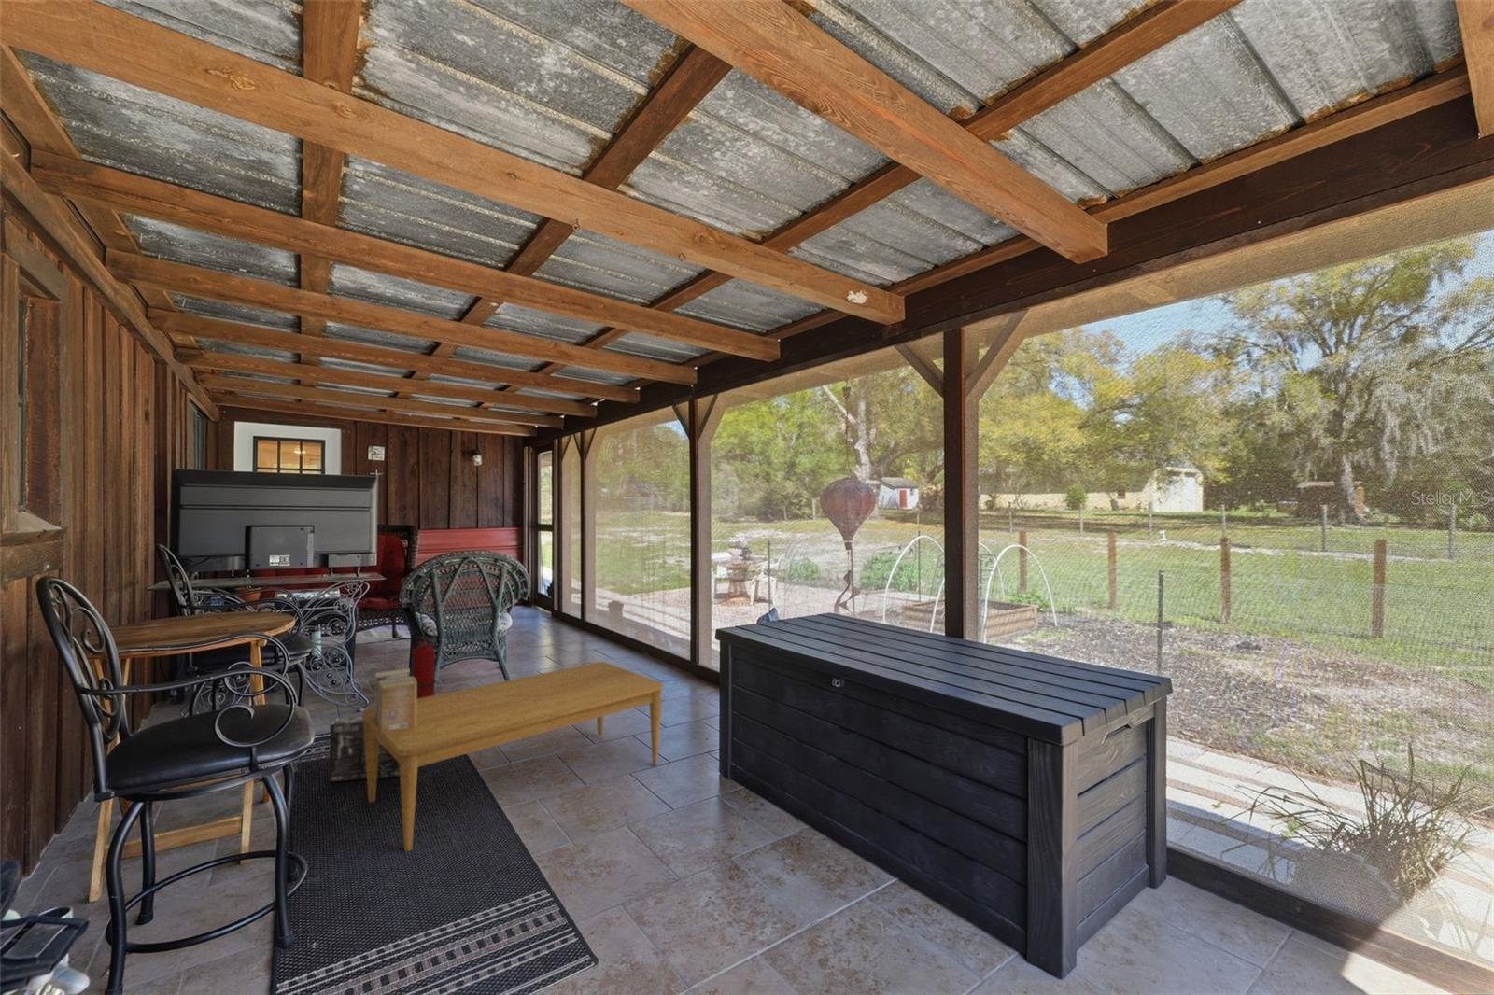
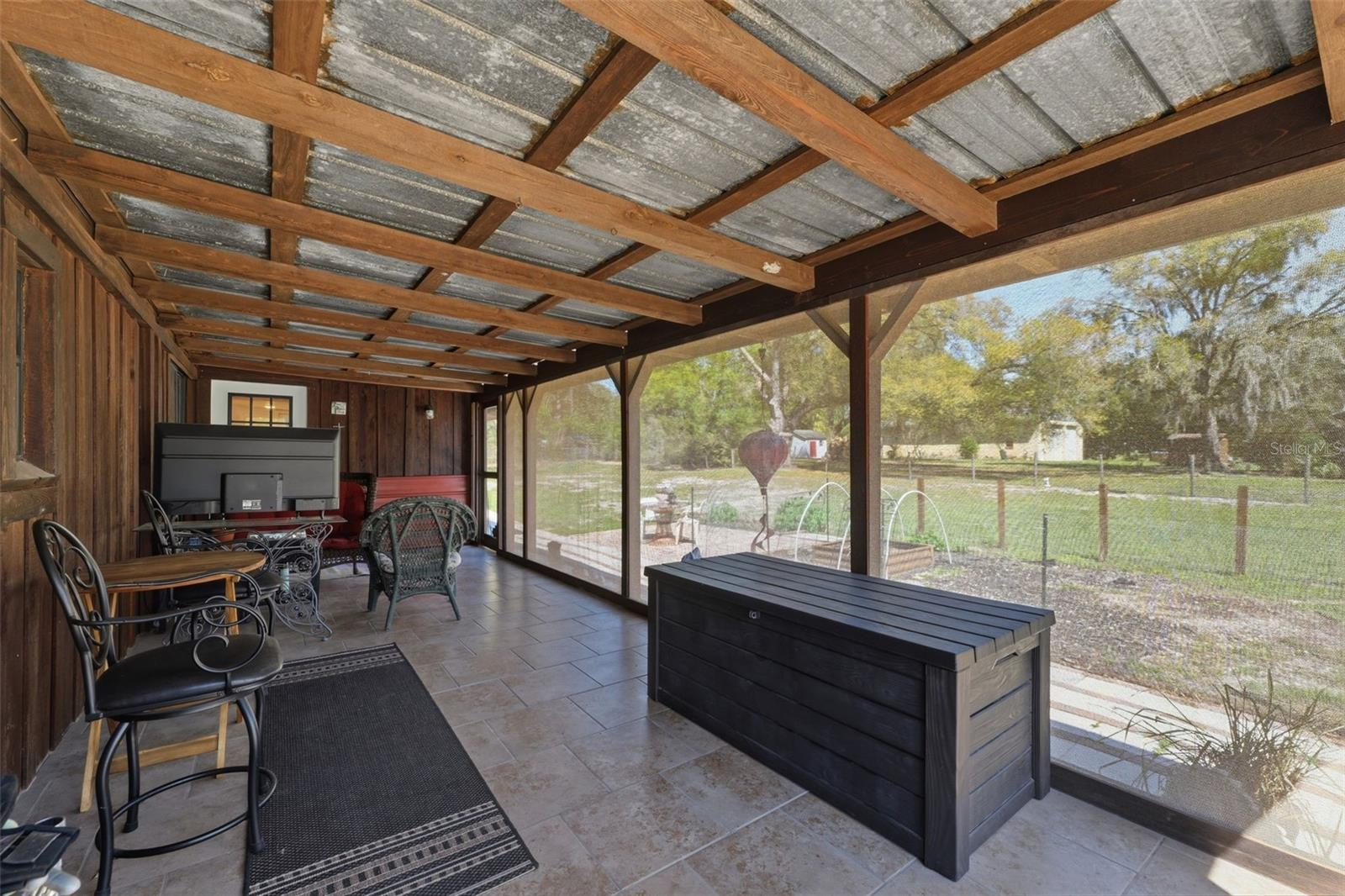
- box [328,716,400,783]
- coffee table [361,661,664,852]
- books [374,667,417,734]
- fire extinguisher [412,632,437,700]
